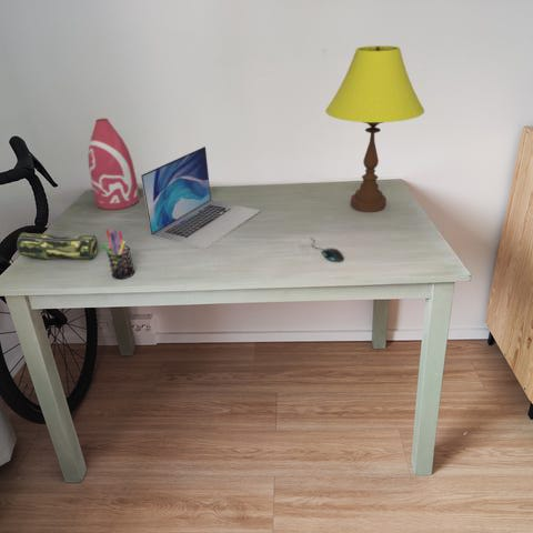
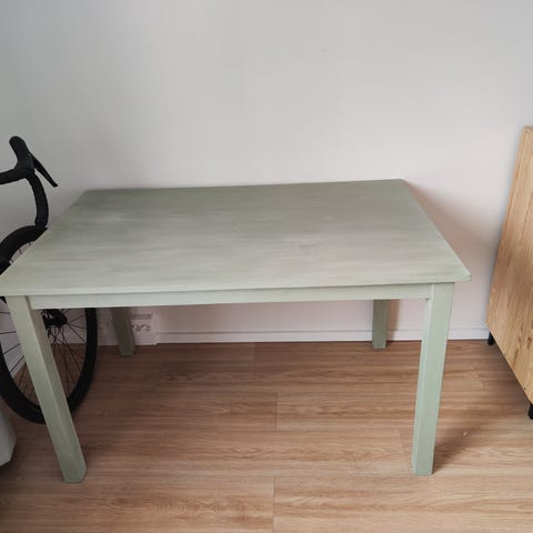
- pen holder [100,229,135,280]
- bottle [87,118,141,211]
- laptop [140,145,261,251]
- pencil case [16,231,99,260]
- mouse [309,237,345,263]
- table lamp [324,44,425,213]
